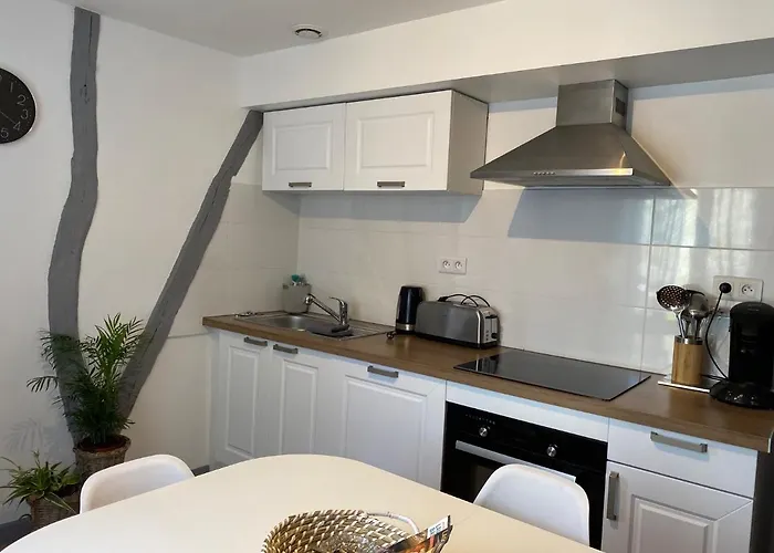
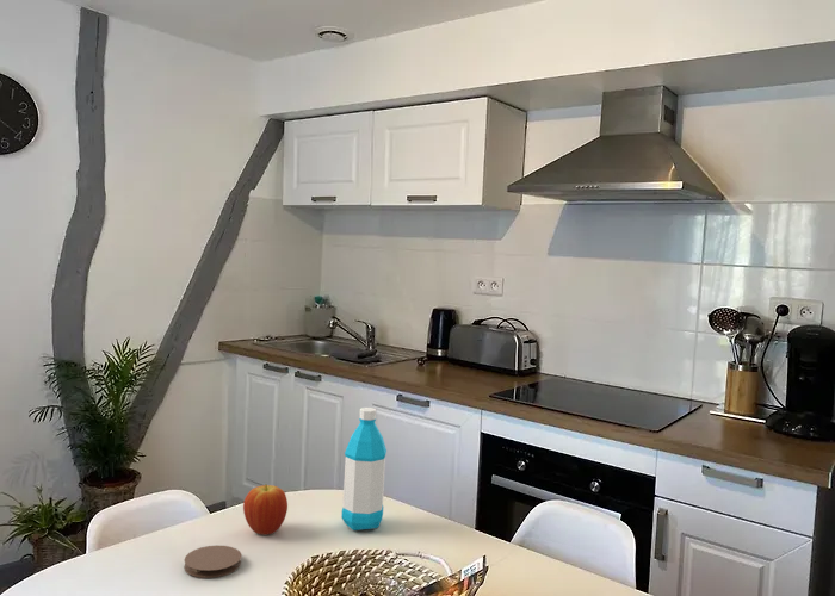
+ coaster [183,545,242,579]
+ water bottle [340,406,388,532]
+ fruit [242,483,289,536]
